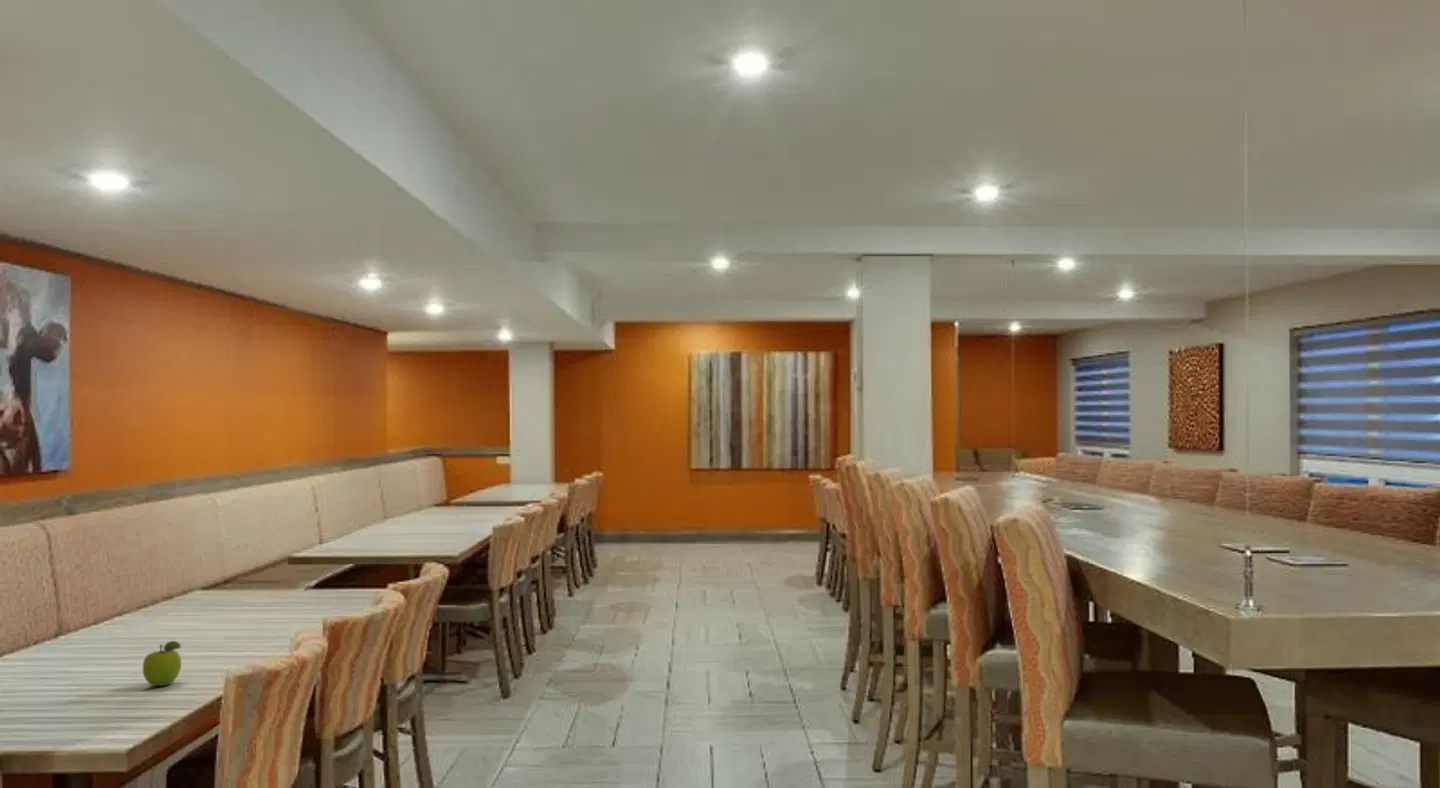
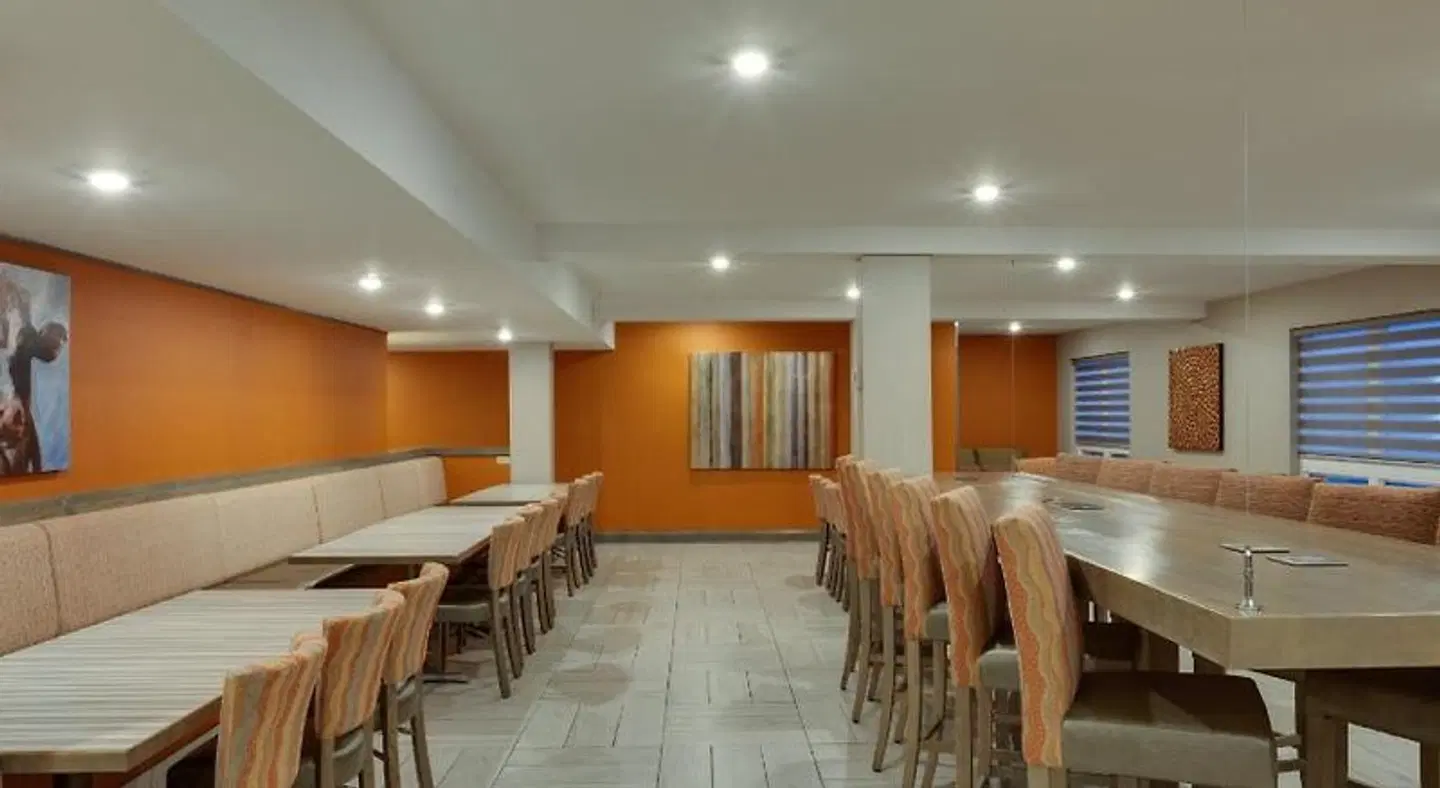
- fruit [142,640,182,687]
